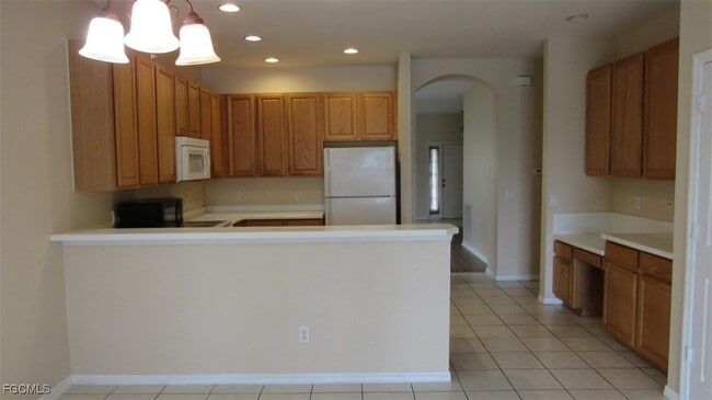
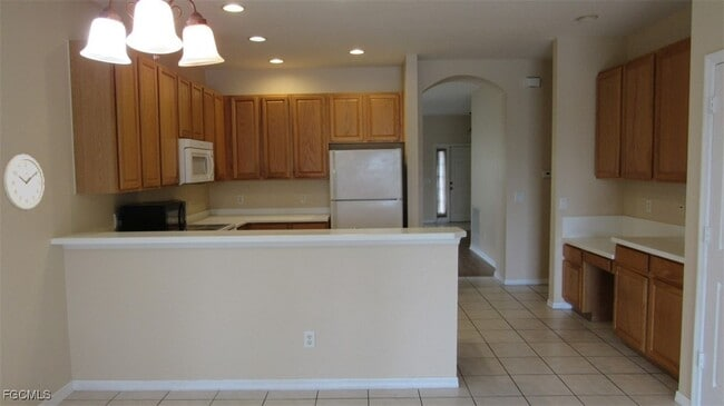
+ wall clock [2,154,46,211]
